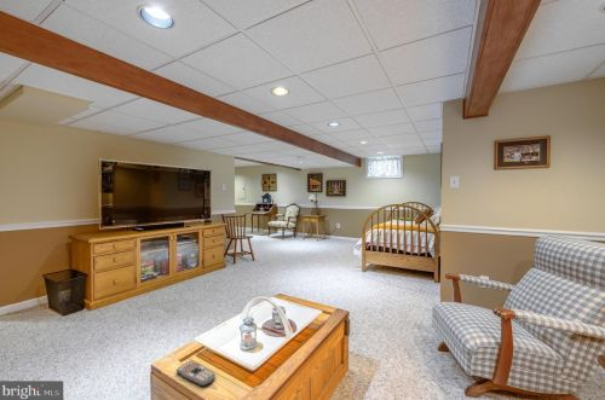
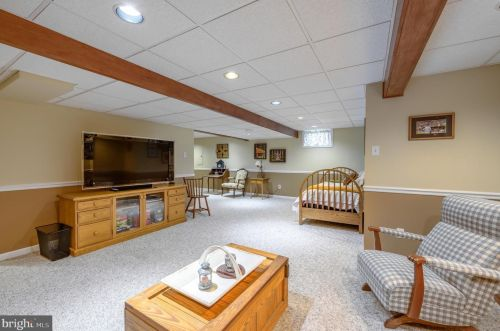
- remote control [175,359,217,387]
